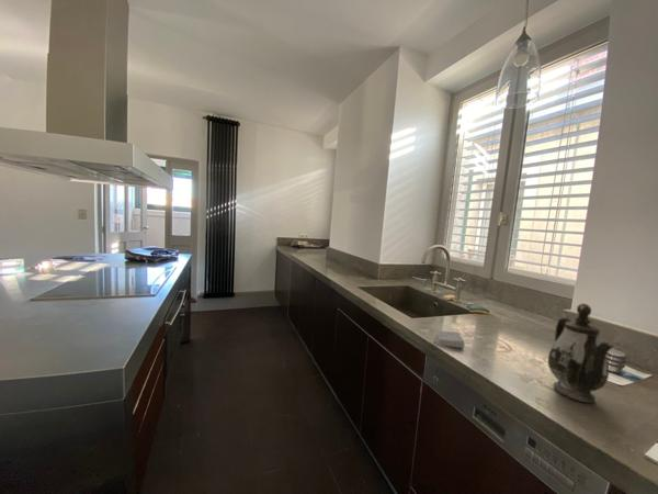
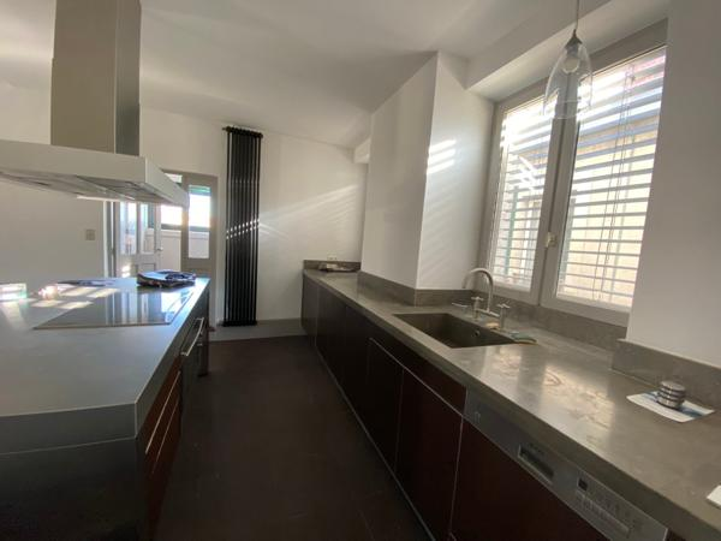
- teapot [547,302,614,404]
- soap bar [433,329,466,349]
